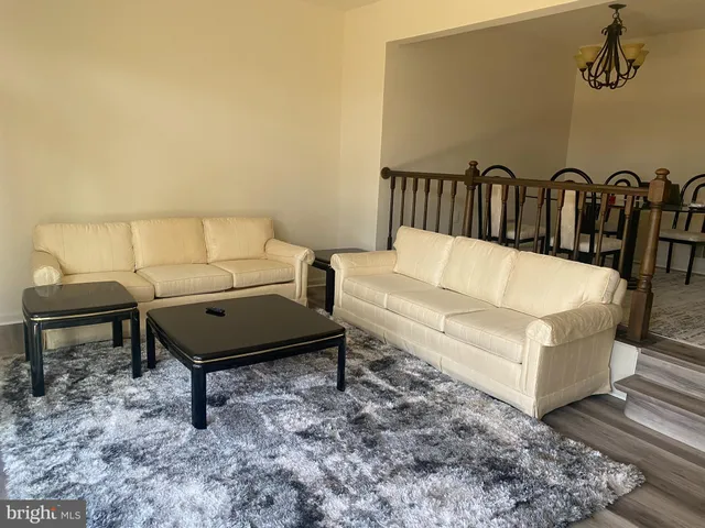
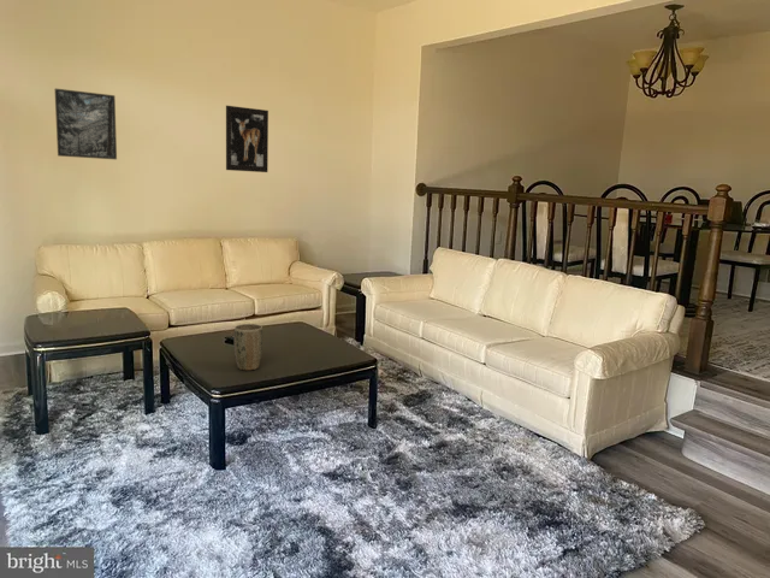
+ wall art [225,105,270,173]
+ plant pot [233,323,263,371]
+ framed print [54,88,118,160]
